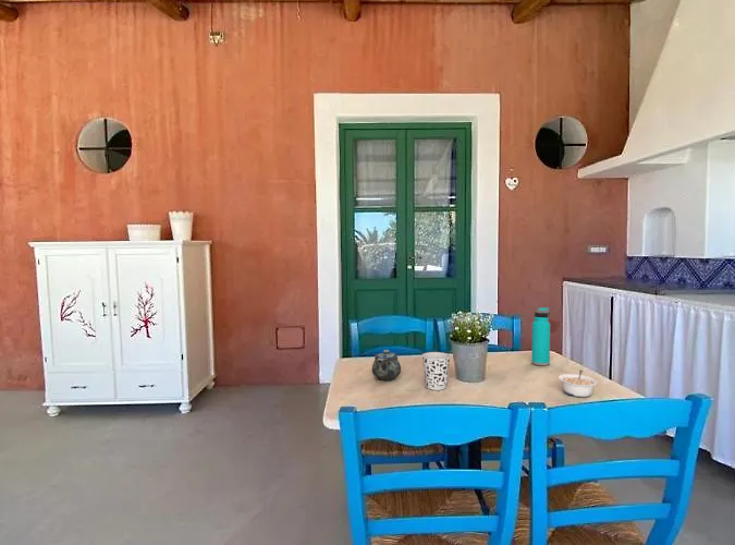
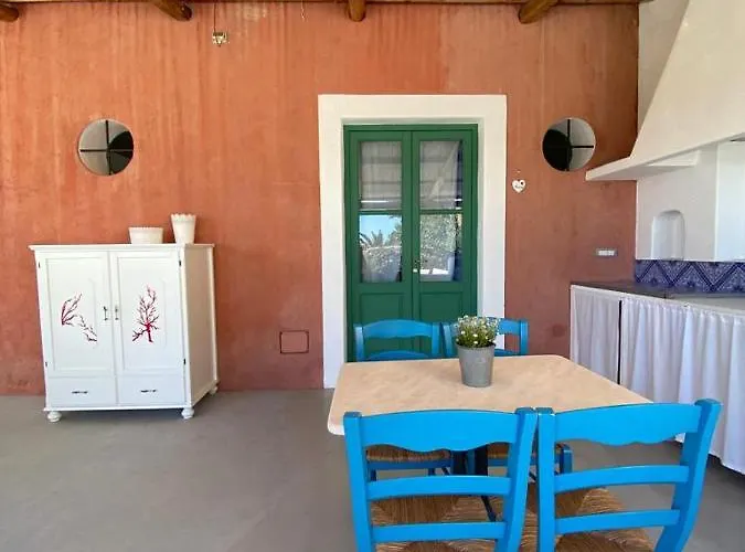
- legume [558,368,599,398]
- water bottle [530,306,551,366]
- chinaware [371,349,402,382]
- cup [420,351,452,391]
